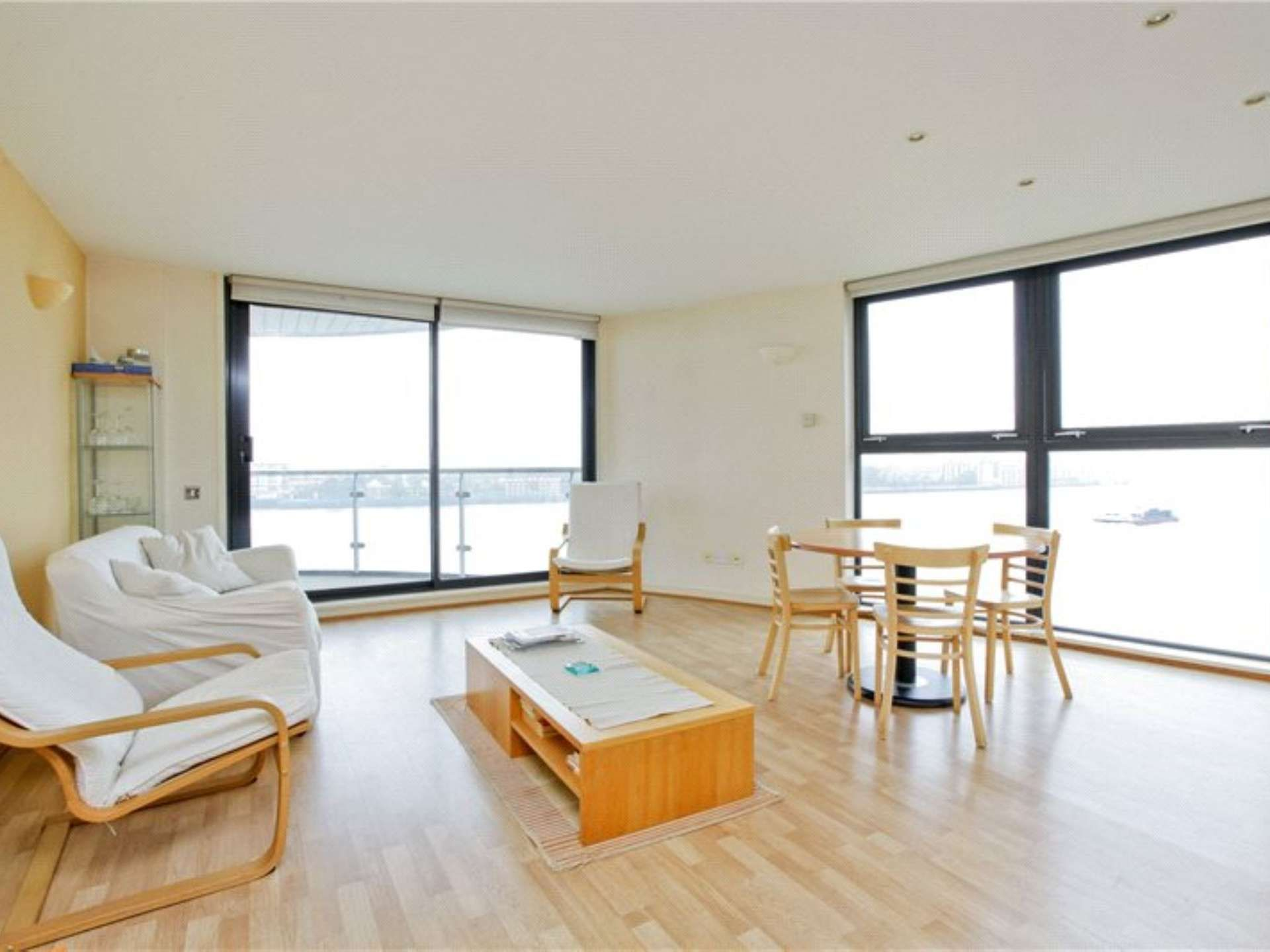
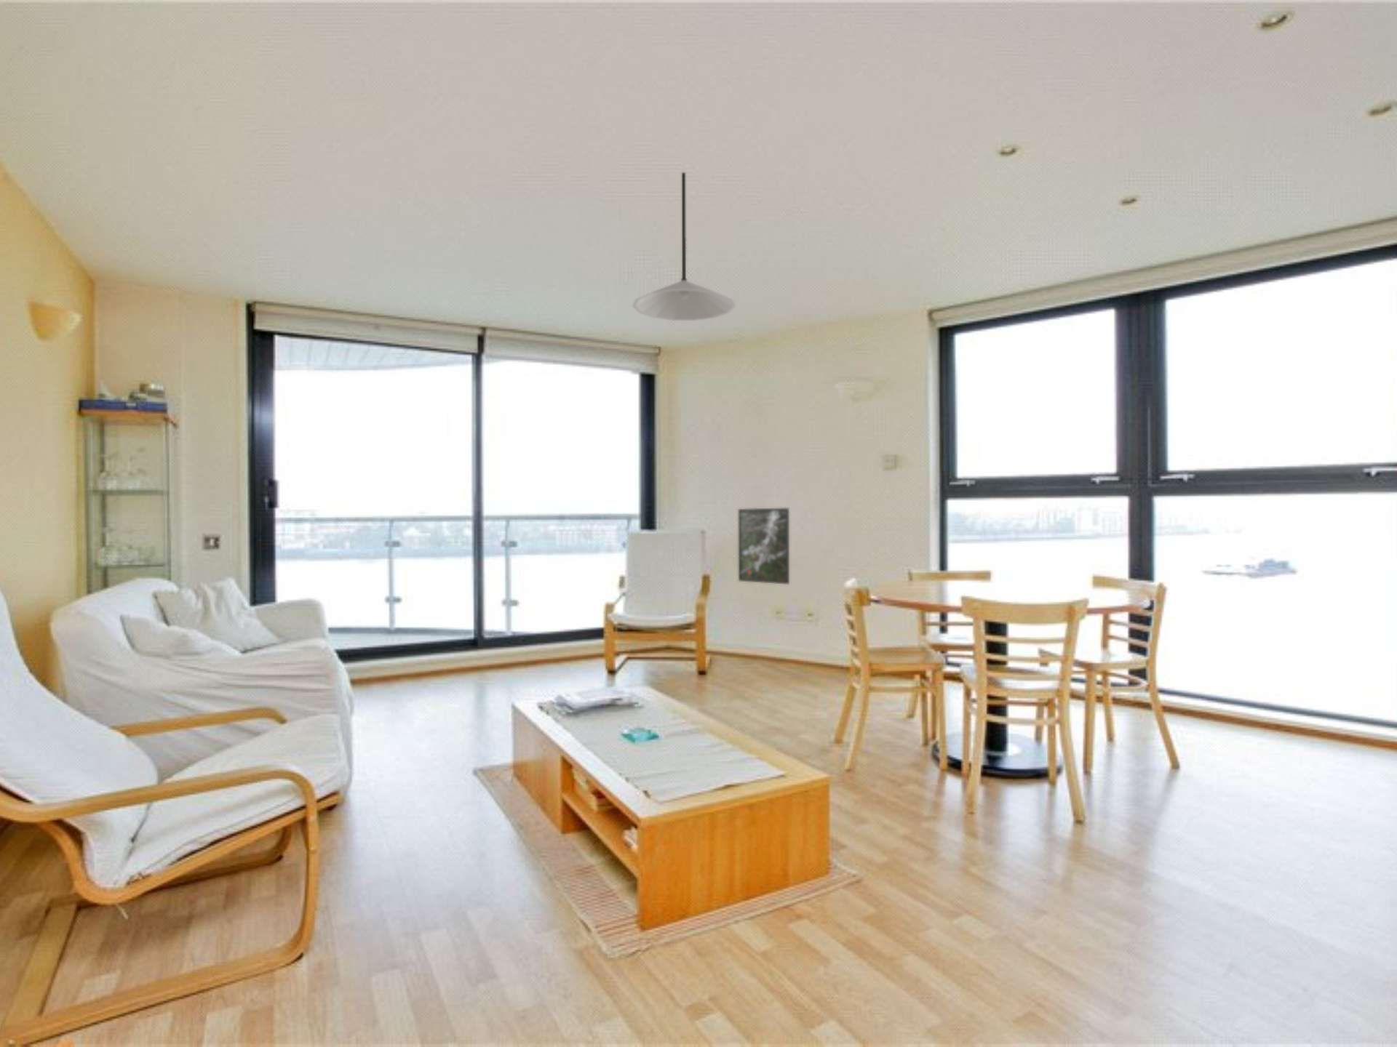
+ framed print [738,507,790,585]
+ pendant light [631,172,736,321]
